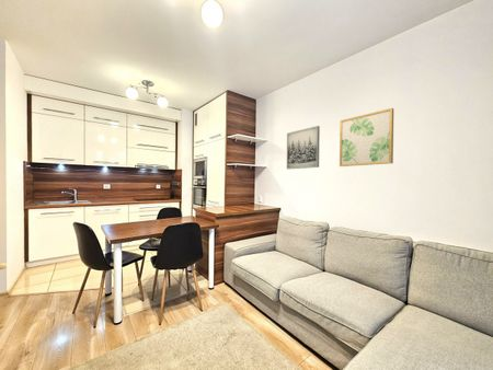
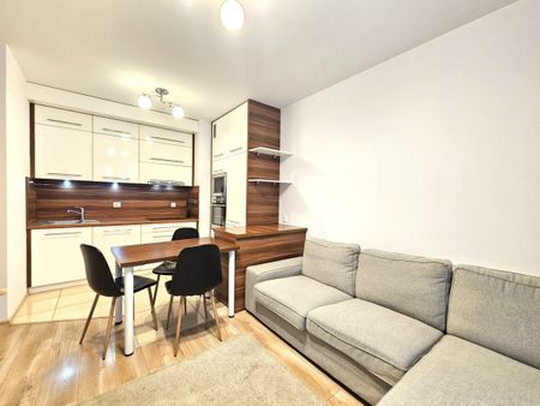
- wall art [286,125,321,170]
- wall art [339,107,394,167]
